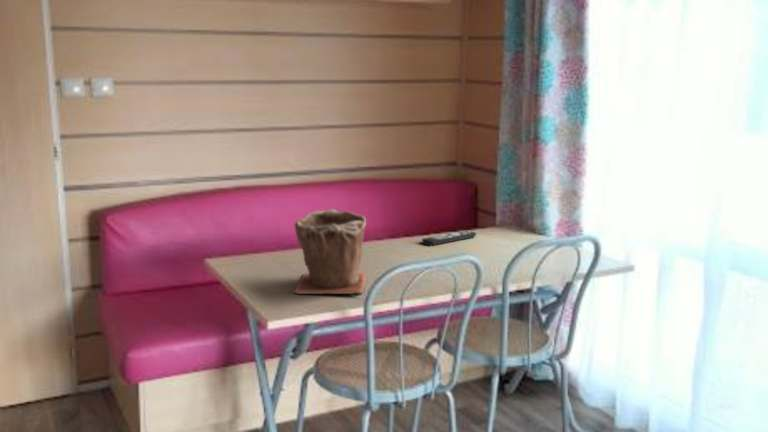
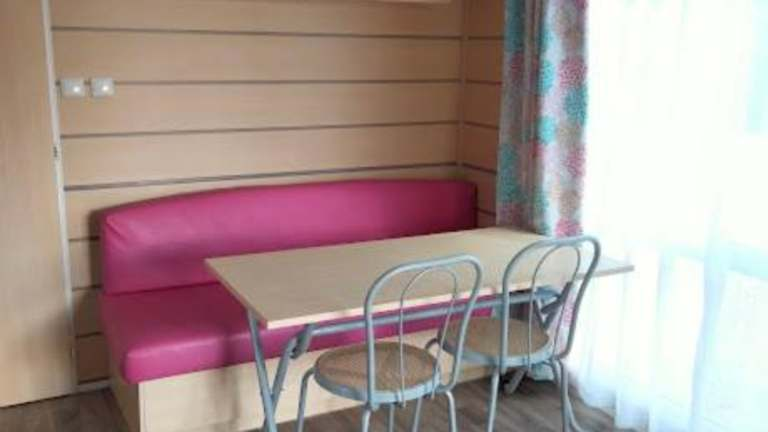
- plant pot [293,208,368,295]
- remote control [421,229,477,247]
